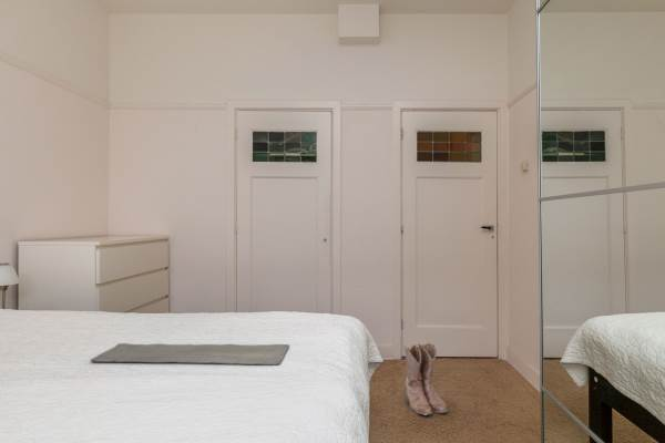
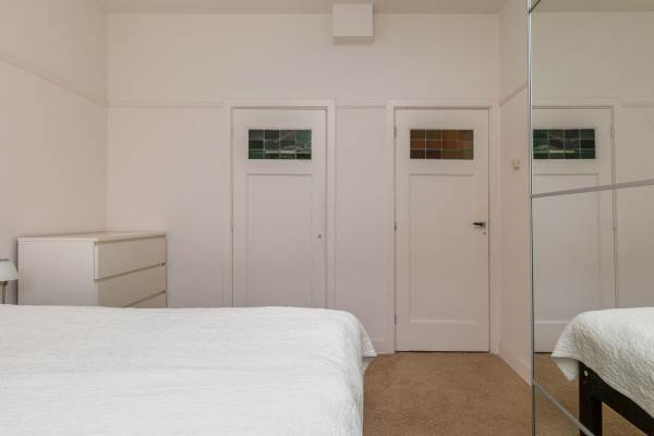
- bath mat [90,342,290,365]
- boots [403,342,449,416]
